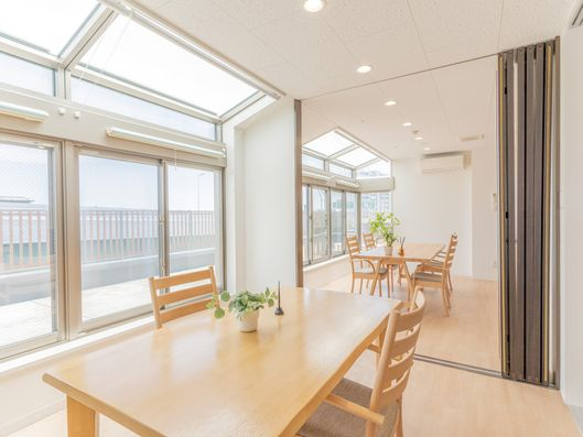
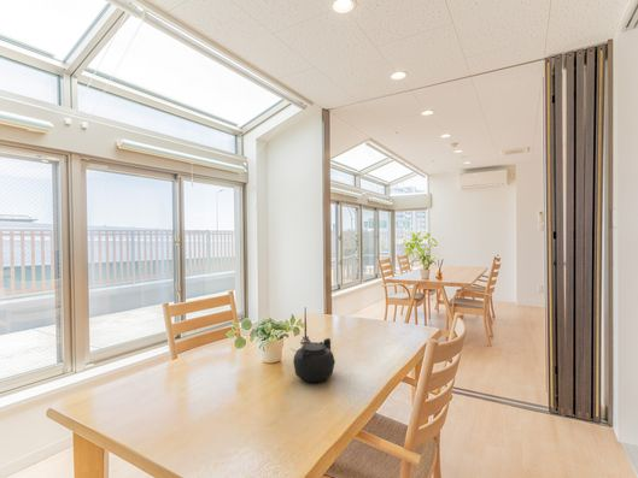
+ teapot [289,337,336,384]
